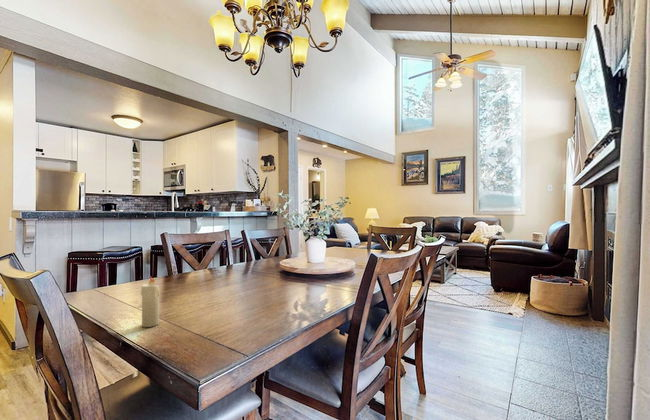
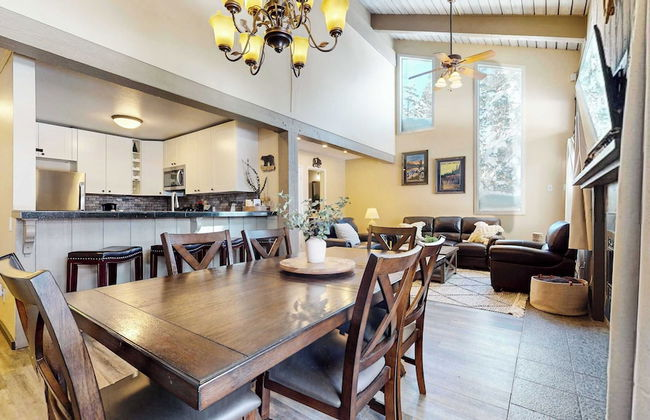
- candle [140,275,161,328]
